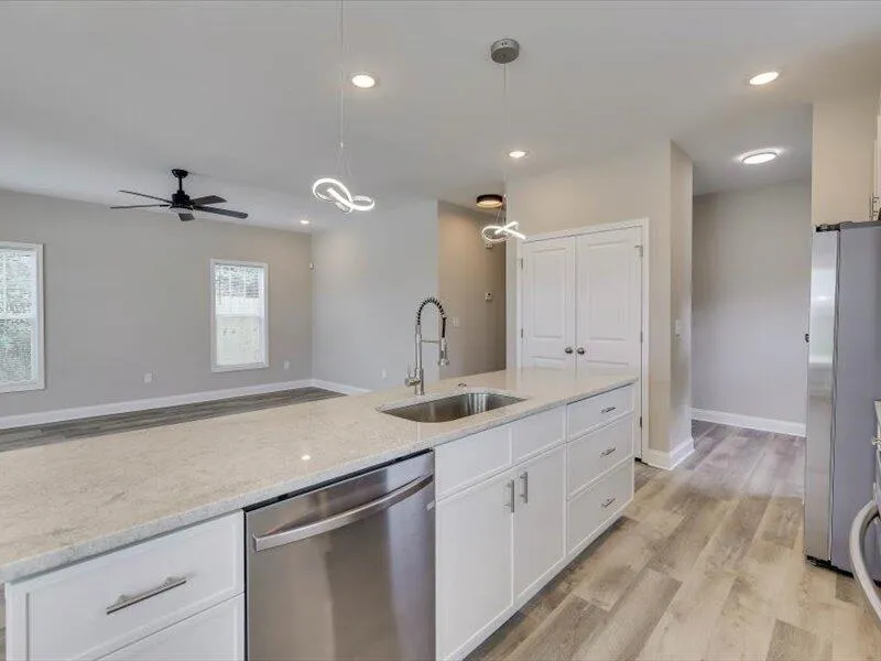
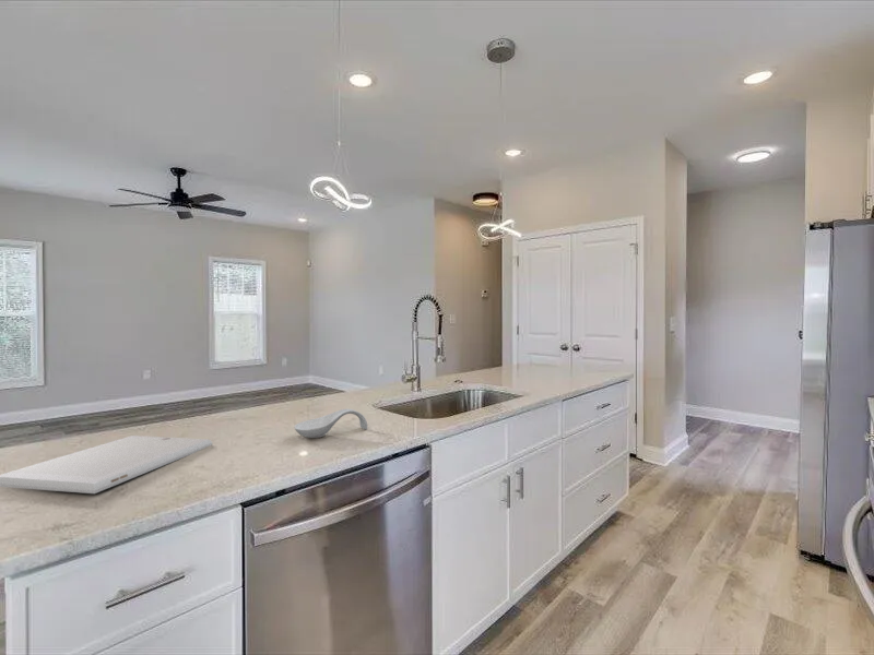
+ spoon rest [293,408,368,439]
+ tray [0,434,213,495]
